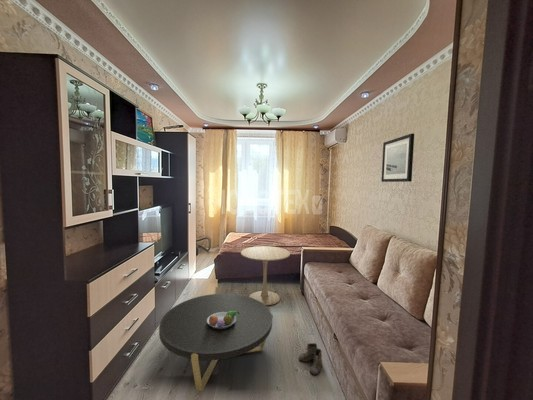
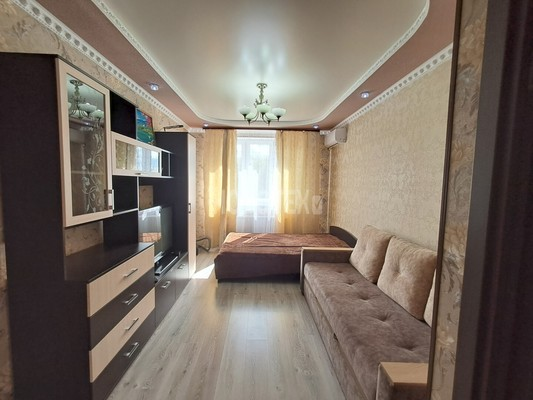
- fruit bowl [207,311,239,329]
- wall art [380,133,415,183]
- coffee table [158,293,273,392]
- side table [240,245,291,306]
- boots [298,342,326,376]
